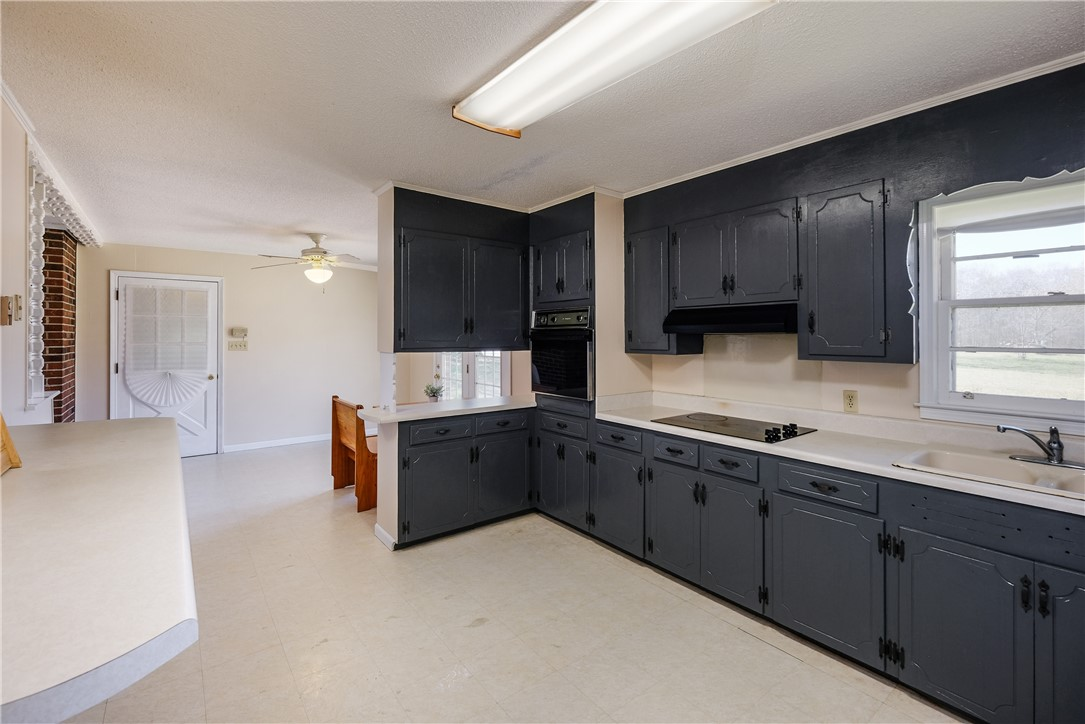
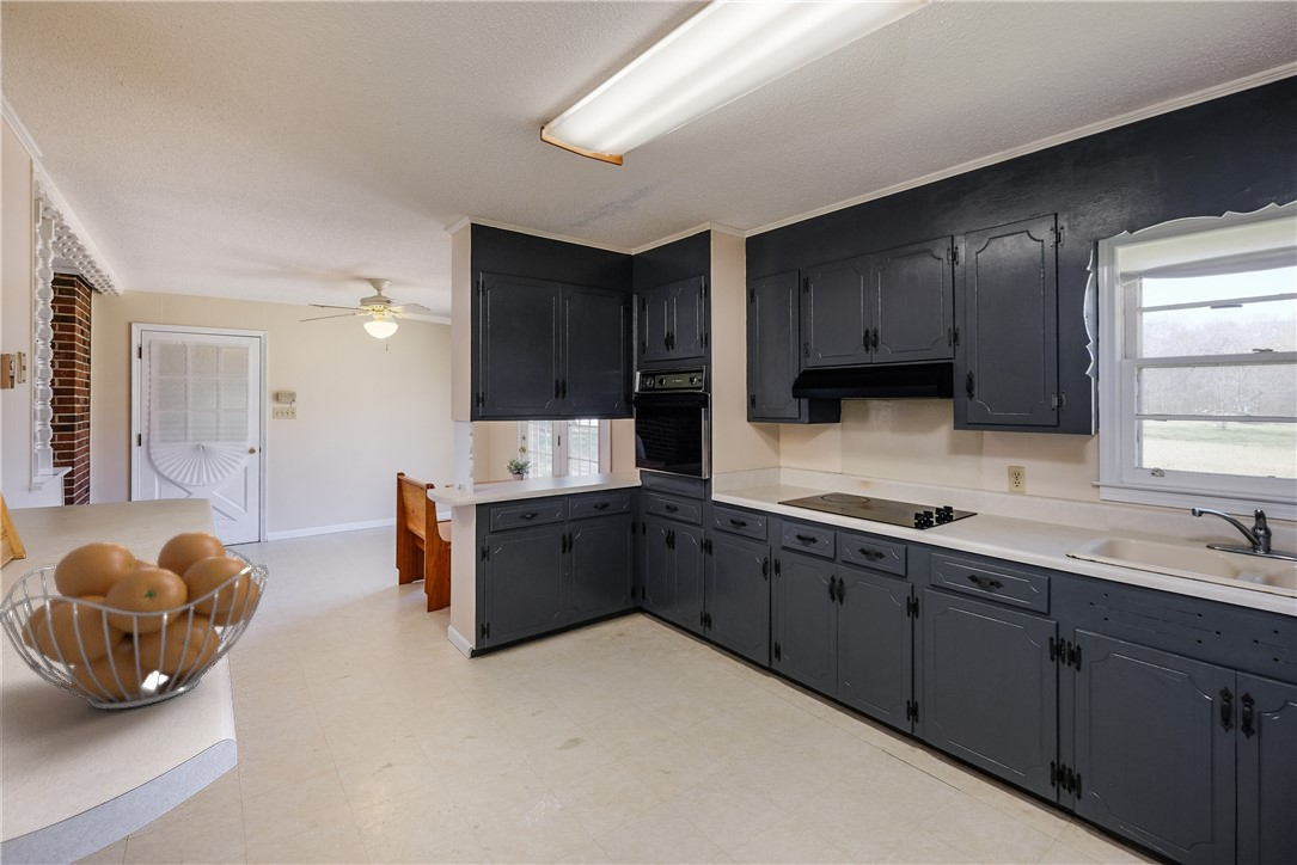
+ fruit basket [0,530,270,711]
